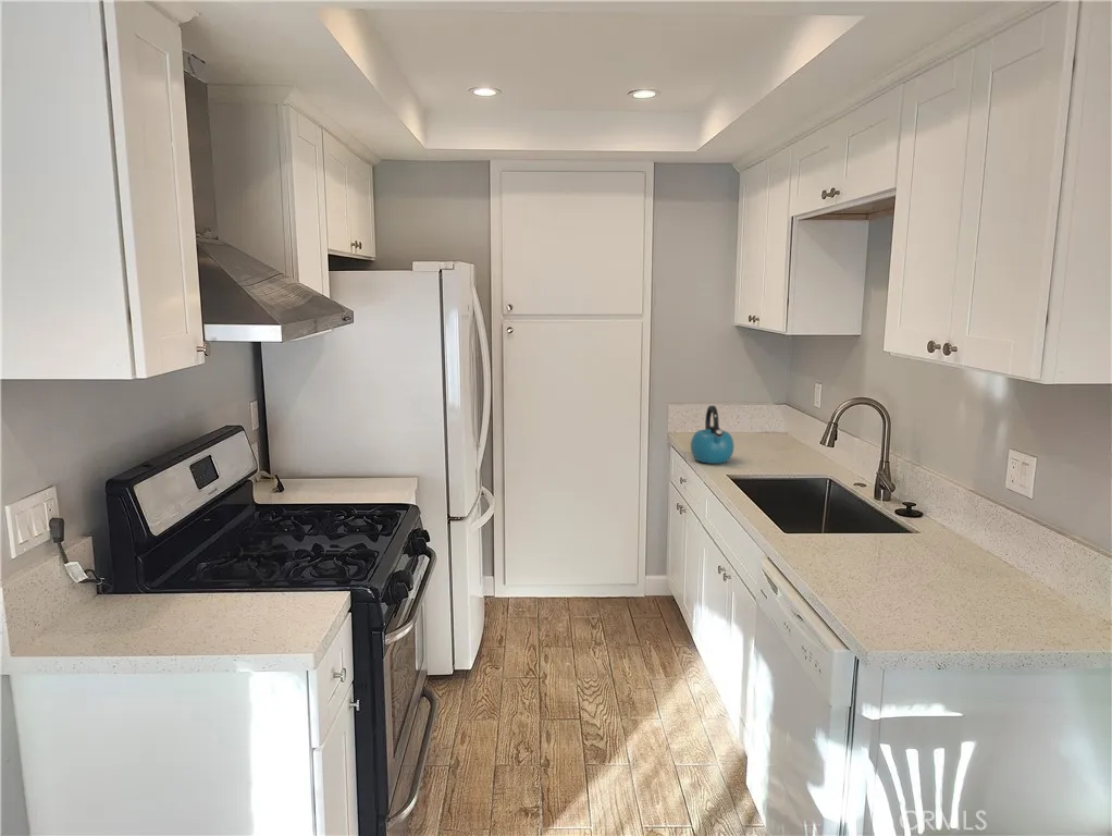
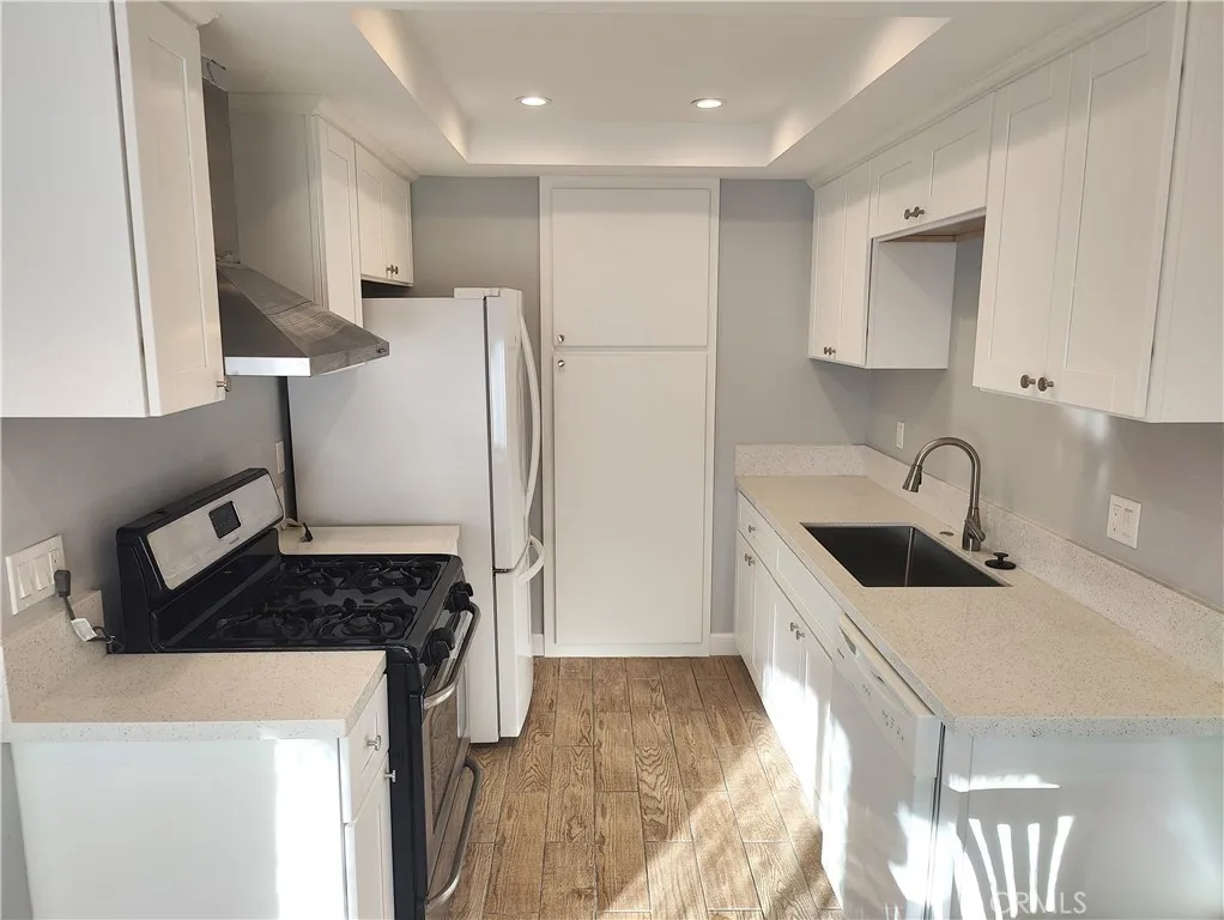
- kettle [690,405,736,465]
